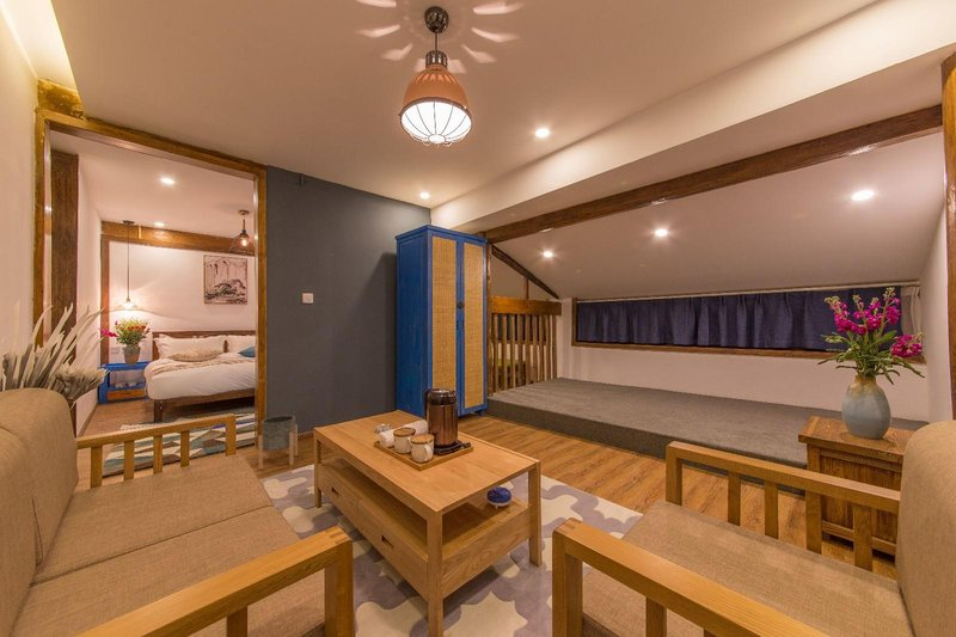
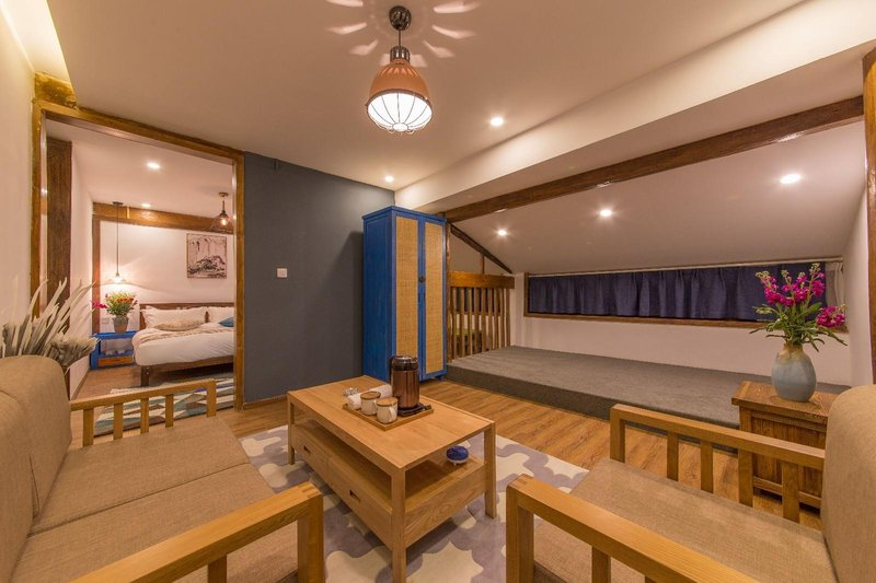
- planter [257,415,299,471]
